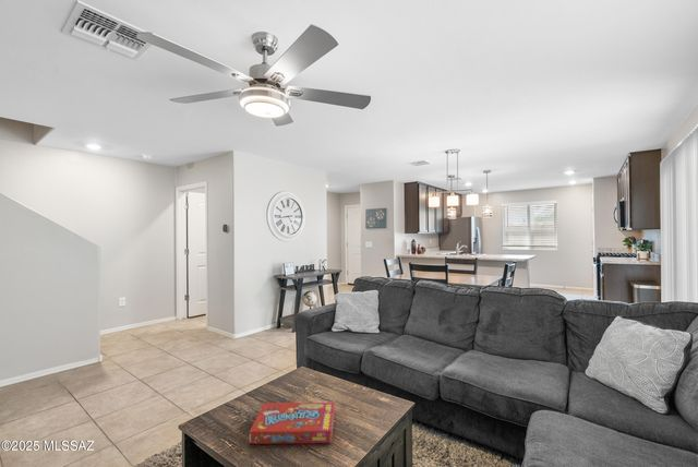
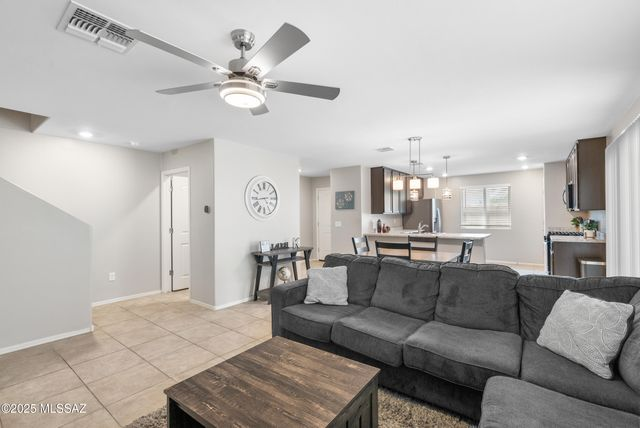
- snack box [248,402,336,445]
